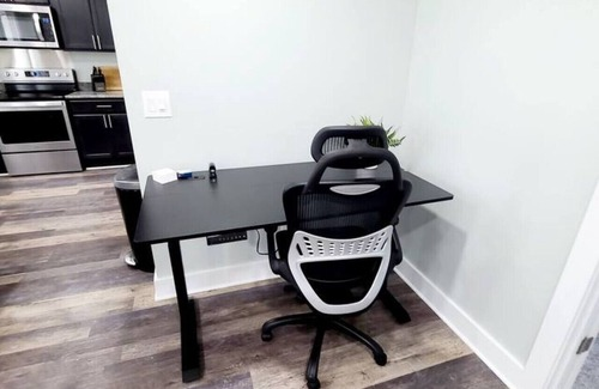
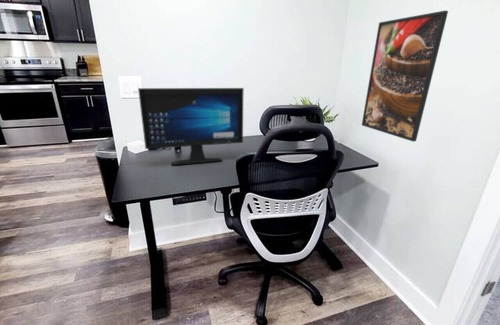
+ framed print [361,10,449,142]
+ computer monitor [137,87,245,166]
